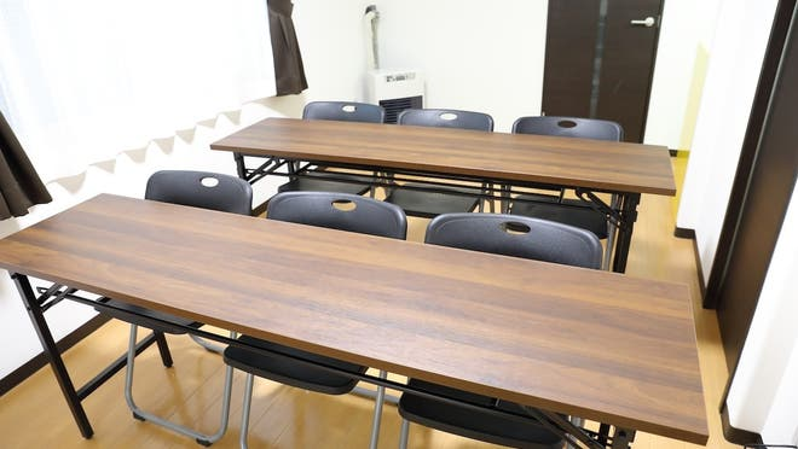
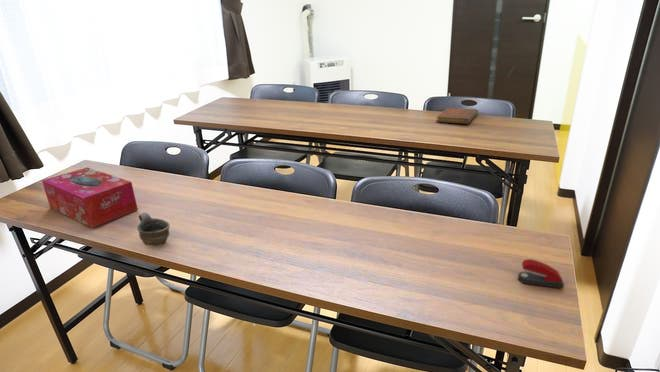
+ tissue box [41,166,139,229]
+ notebook [435,107,479,125]
+ cup [136,212,171,247]
+ stapler [517,258,565,289]
